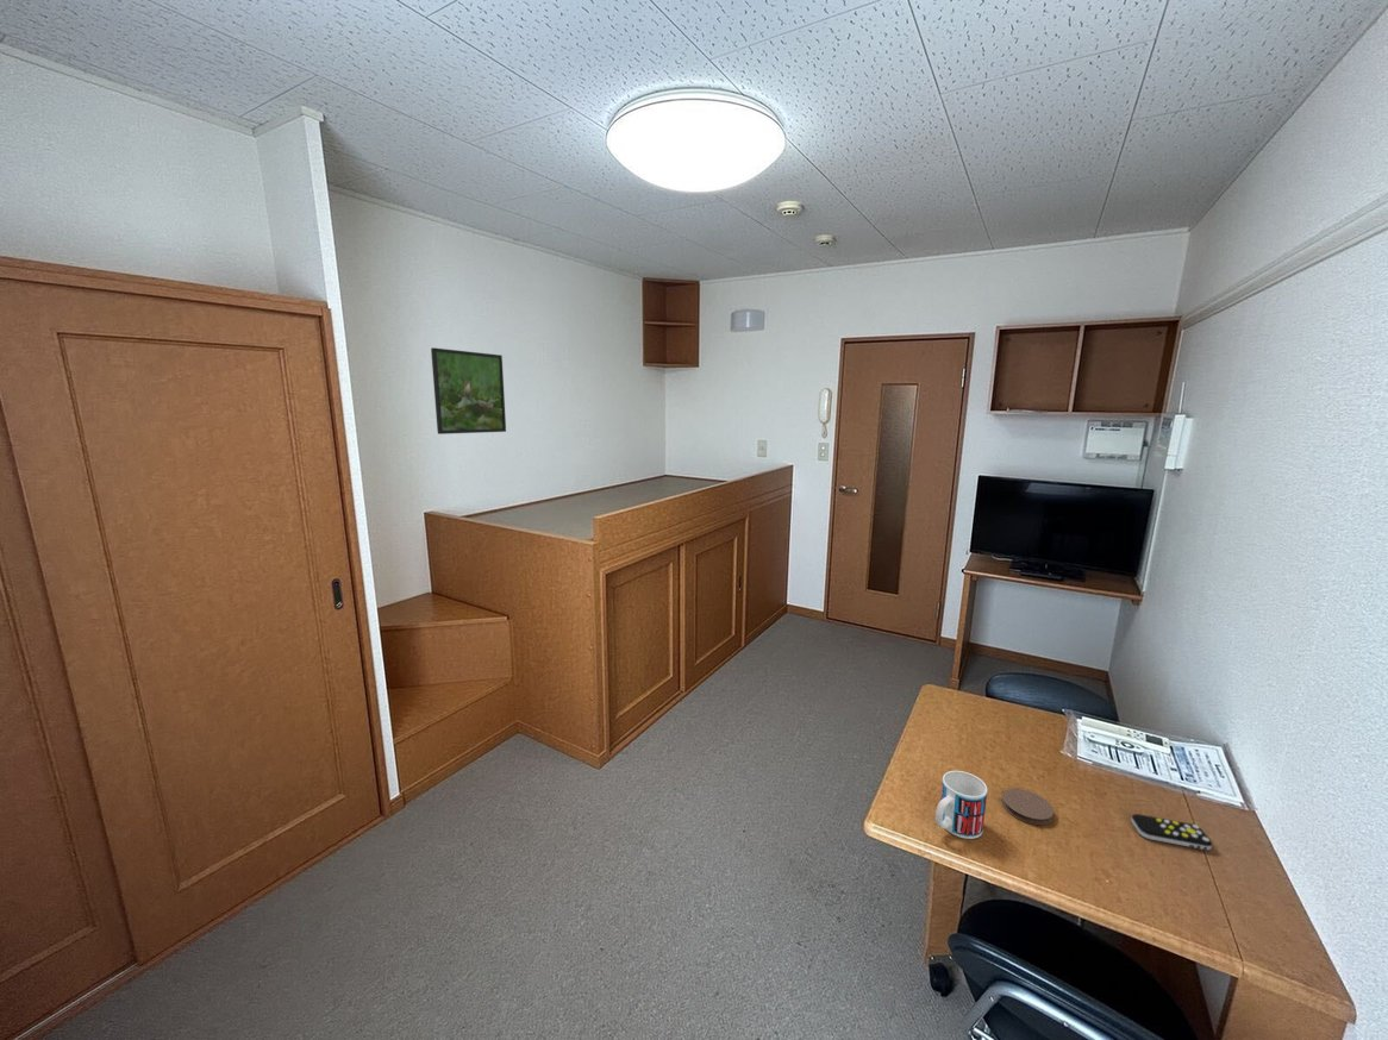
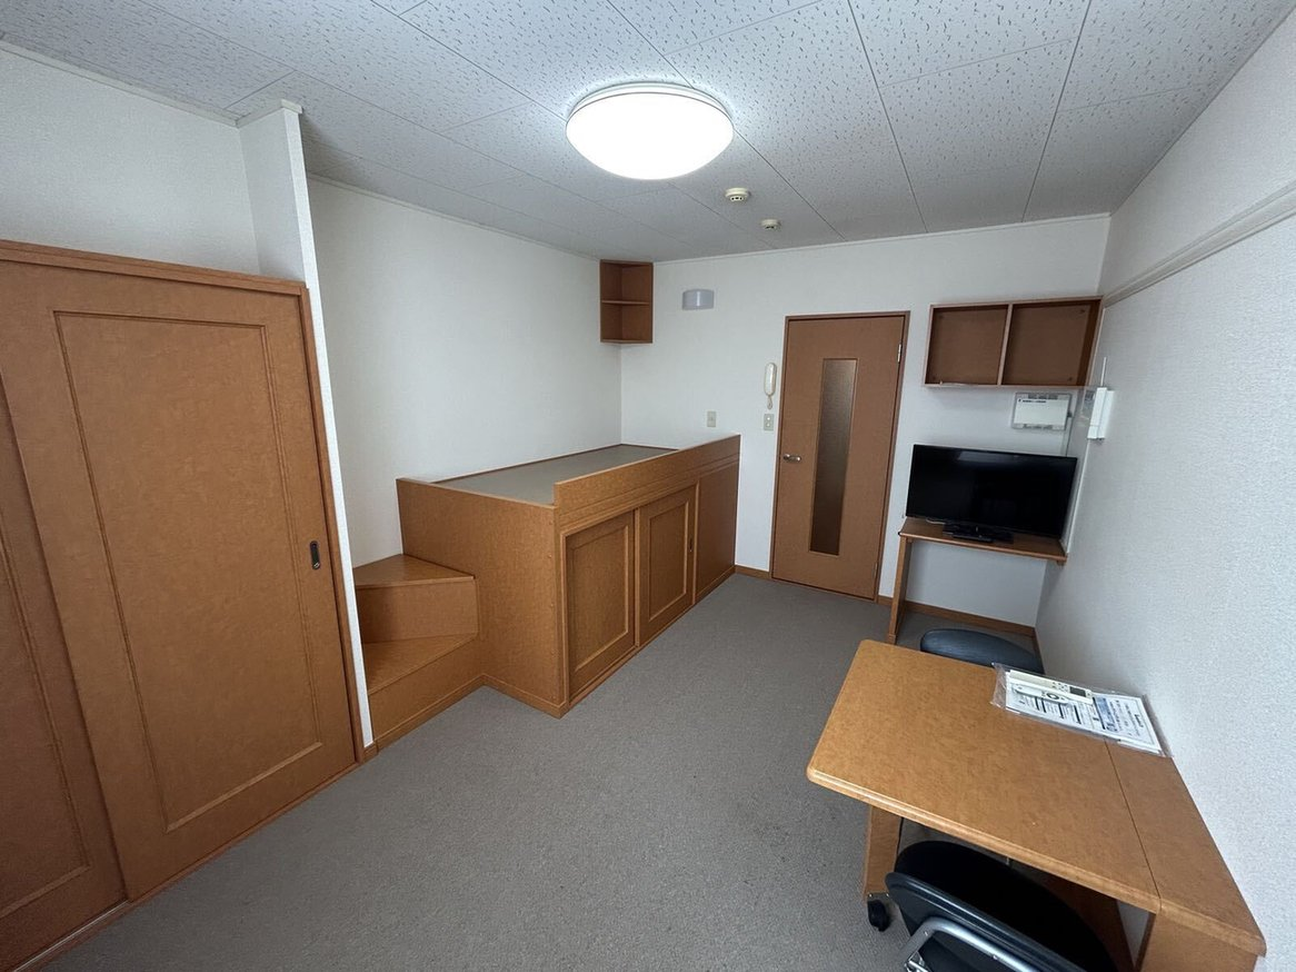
- mug [934,770,988,840]
- remote control [1130,813,1213,851]
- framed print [430,346,507,436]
- coaster [1001,788,1055,826]
